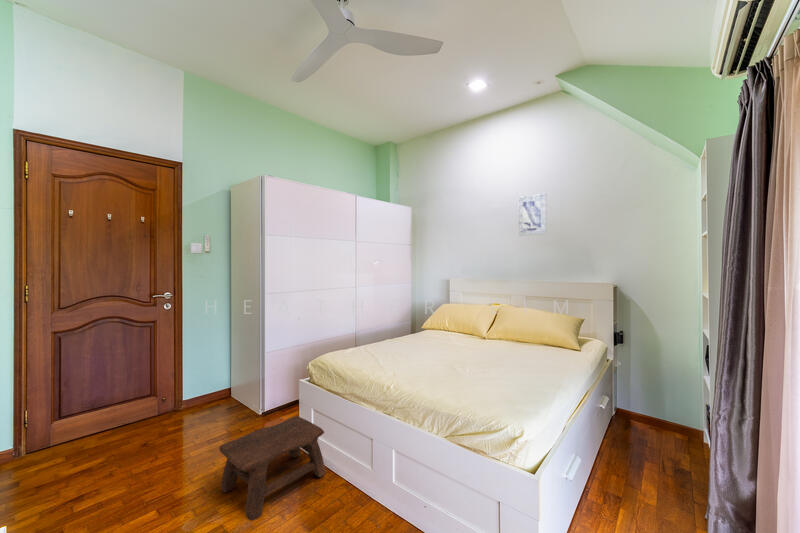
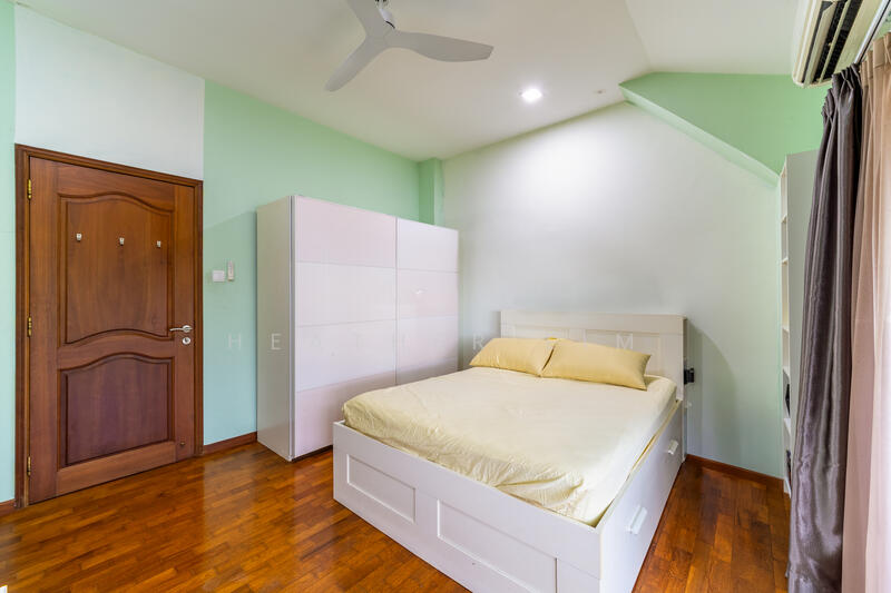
- stool [218,415,327,522]
- wall art [517,192,547,237]
